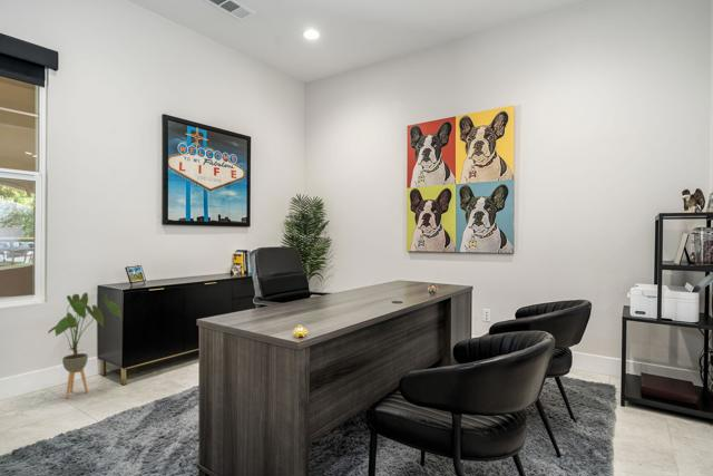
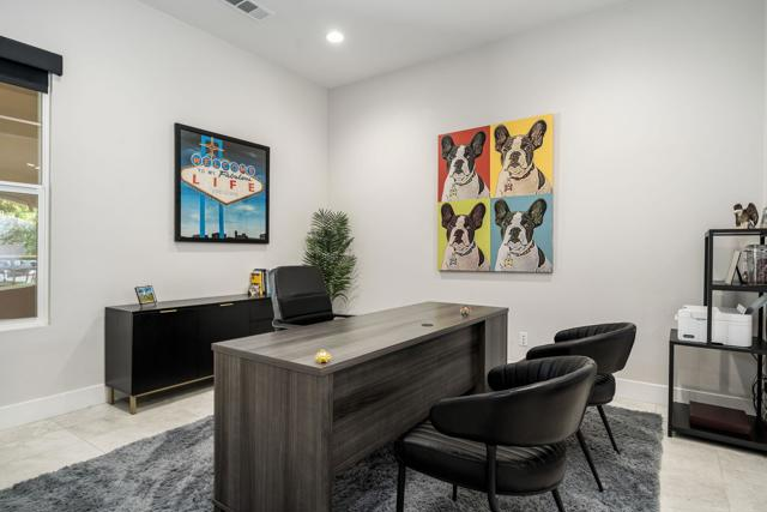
- house plant [47,292,123,399]
